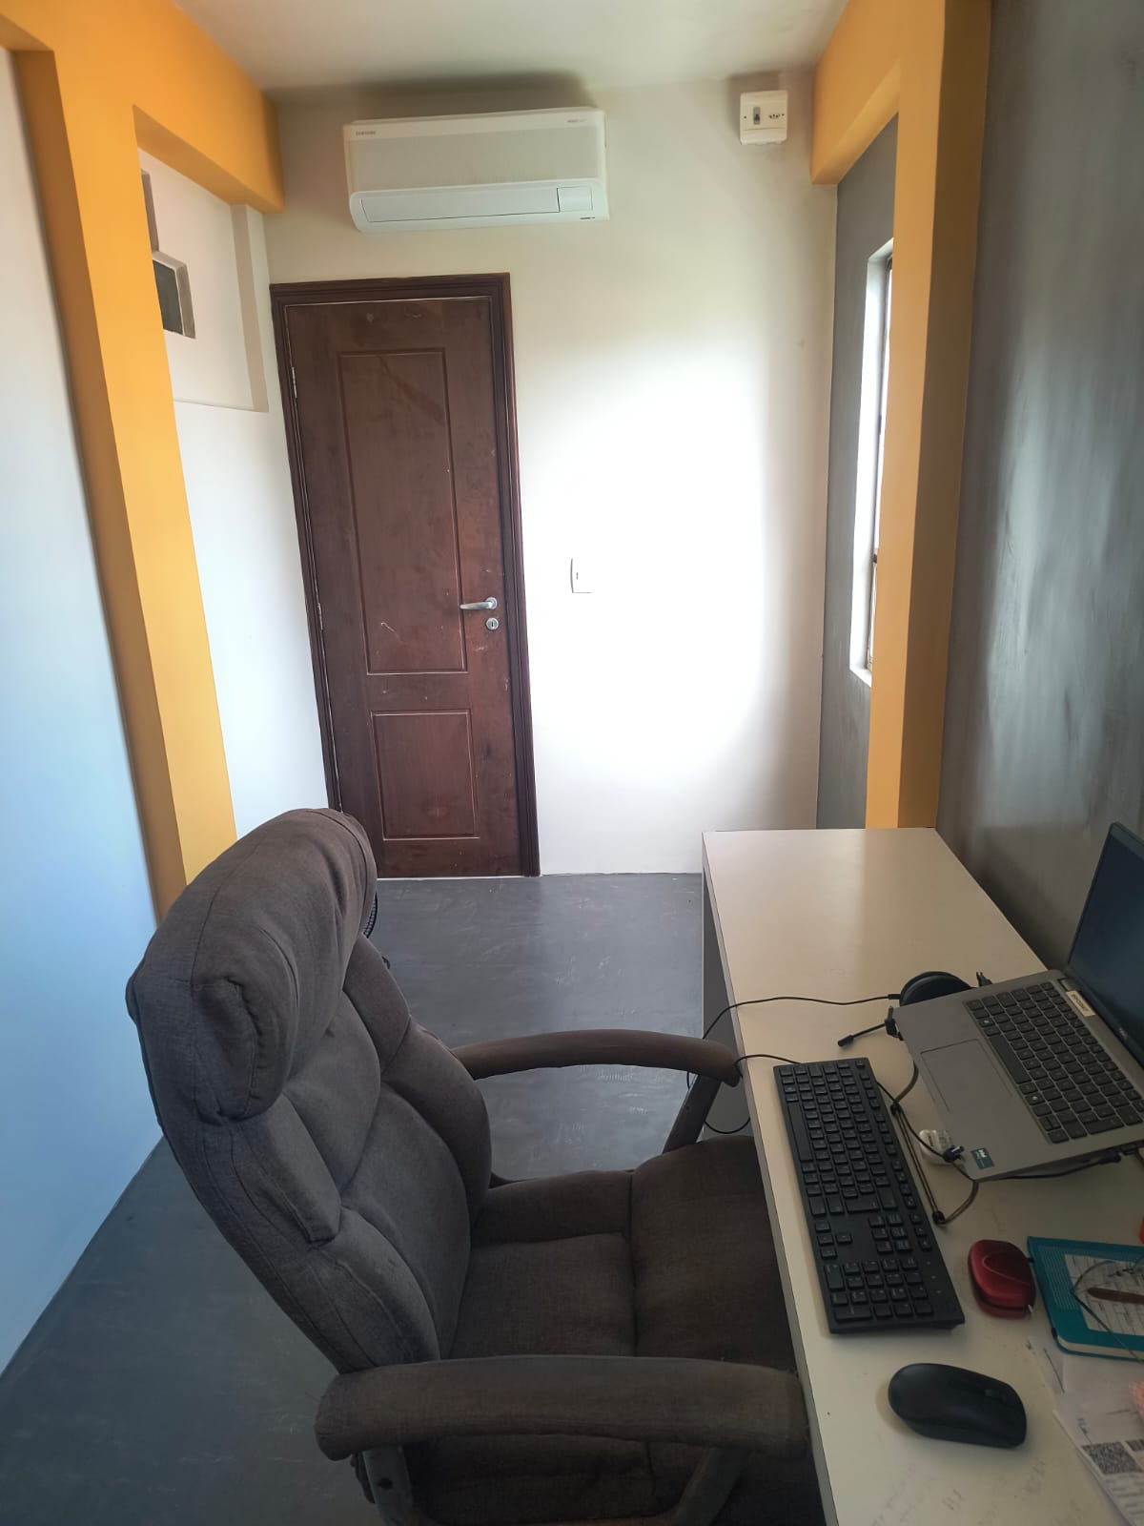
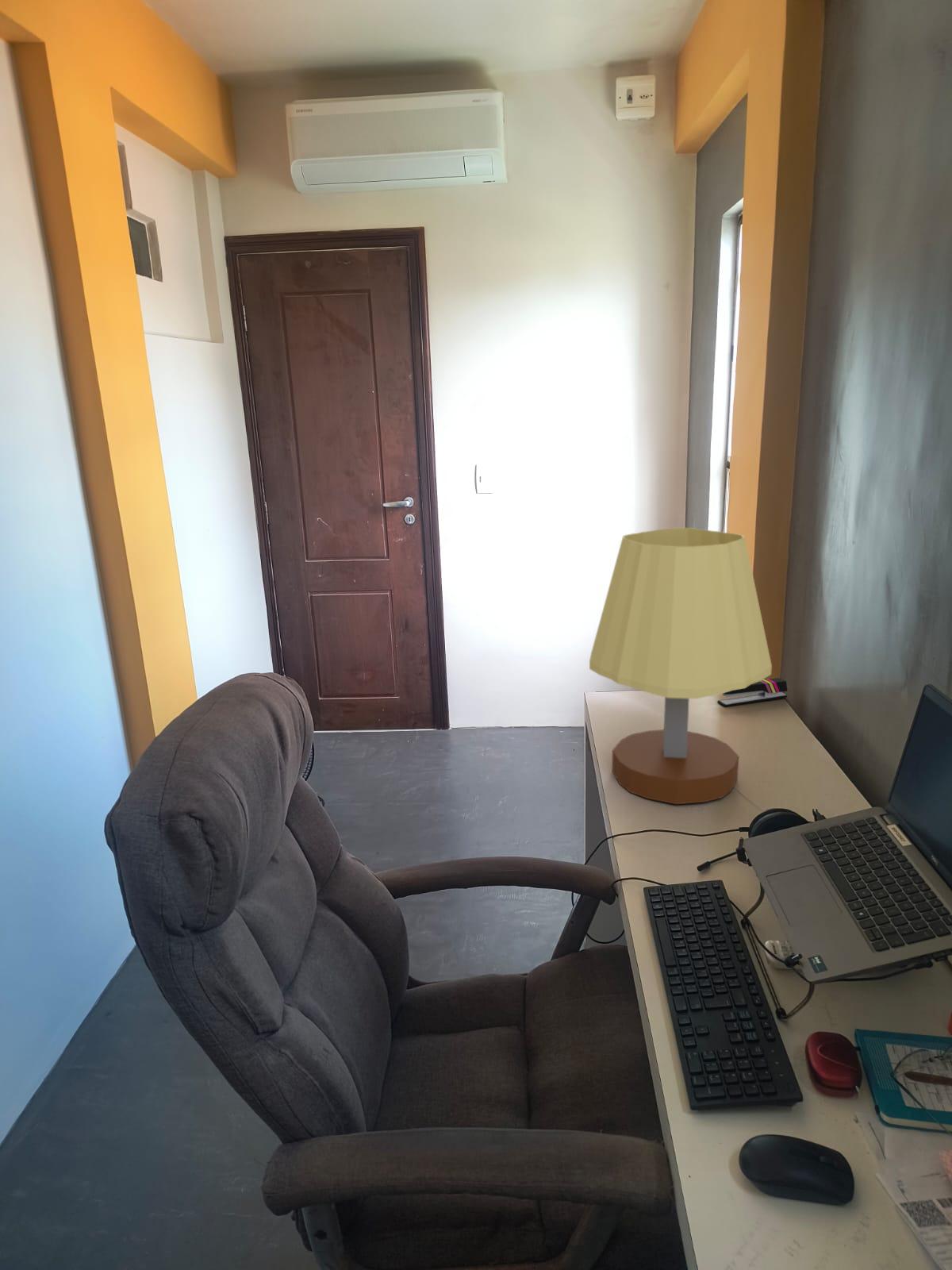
+ stapler [716,677,789,708]
+ table lamp [589,527,773,805]
